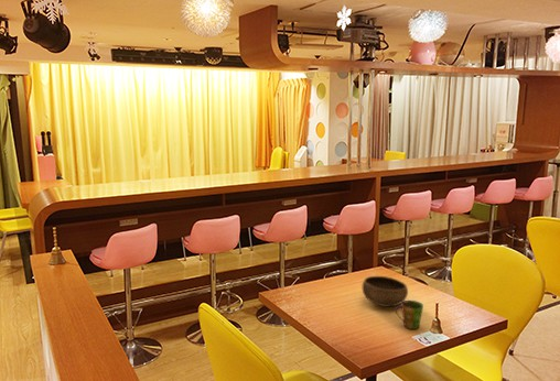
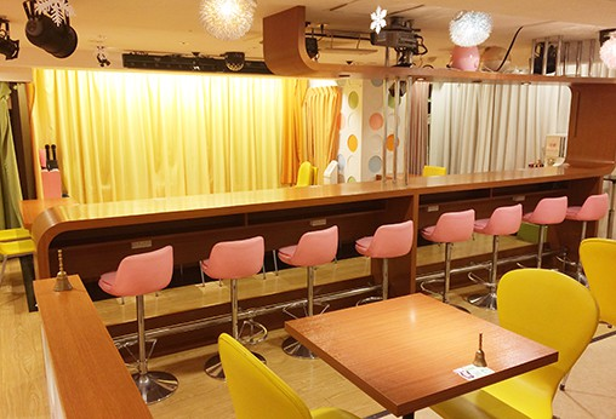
- bowl [362,275,409,307]
- cup [394,300,424,330]
